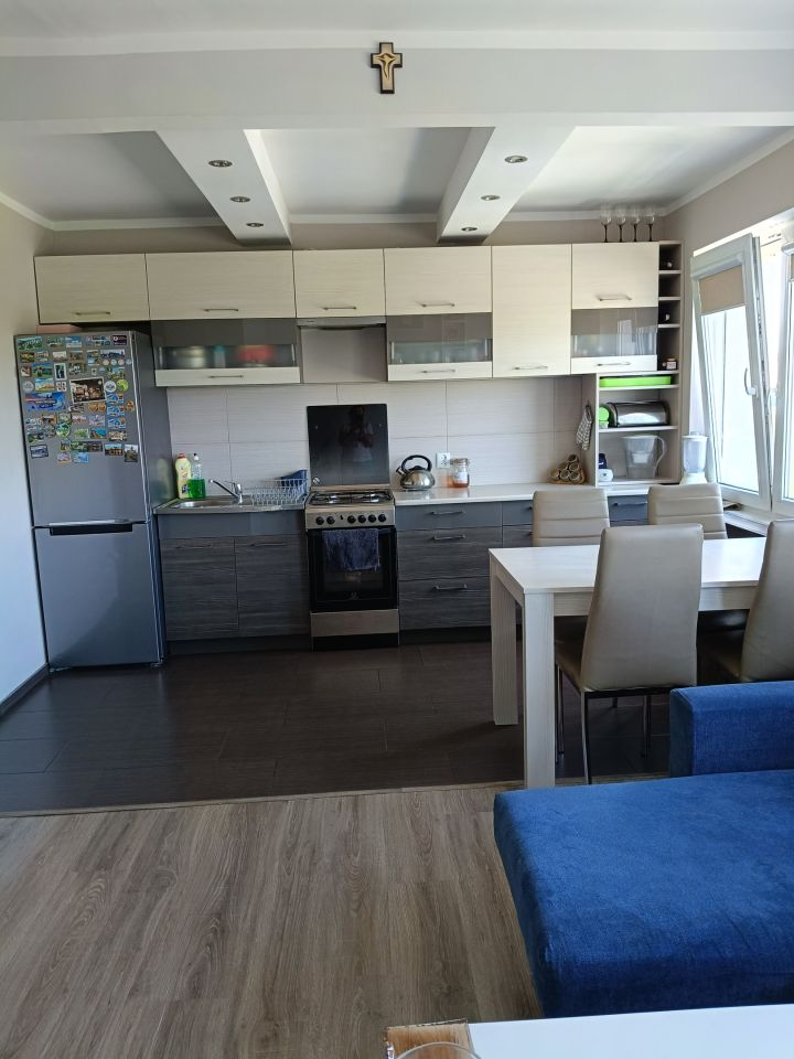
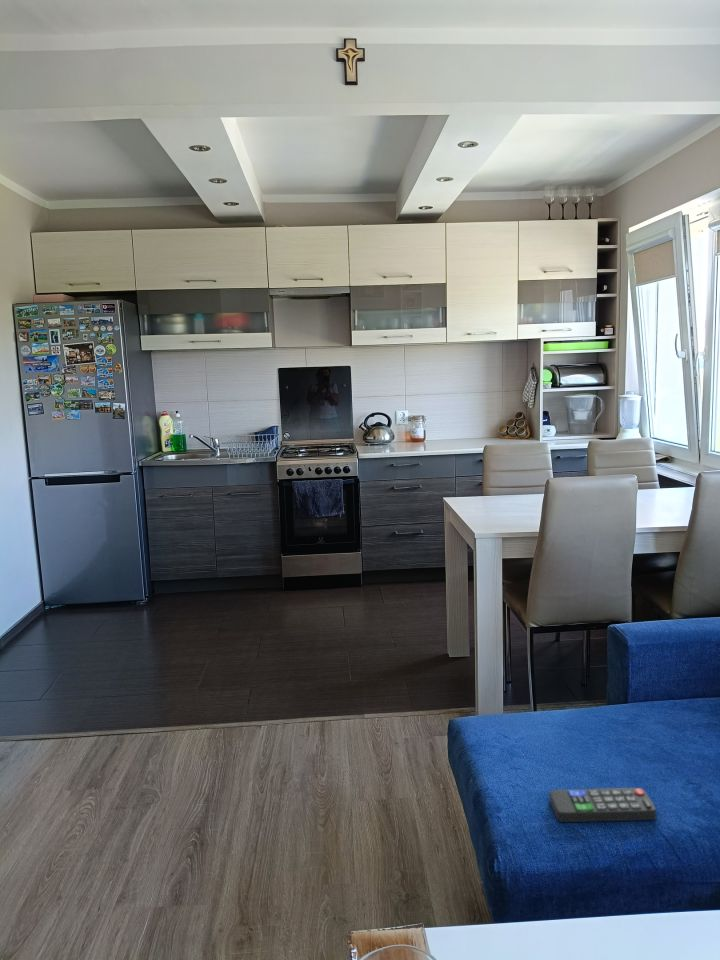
+ remote control [549,787,657,823]
